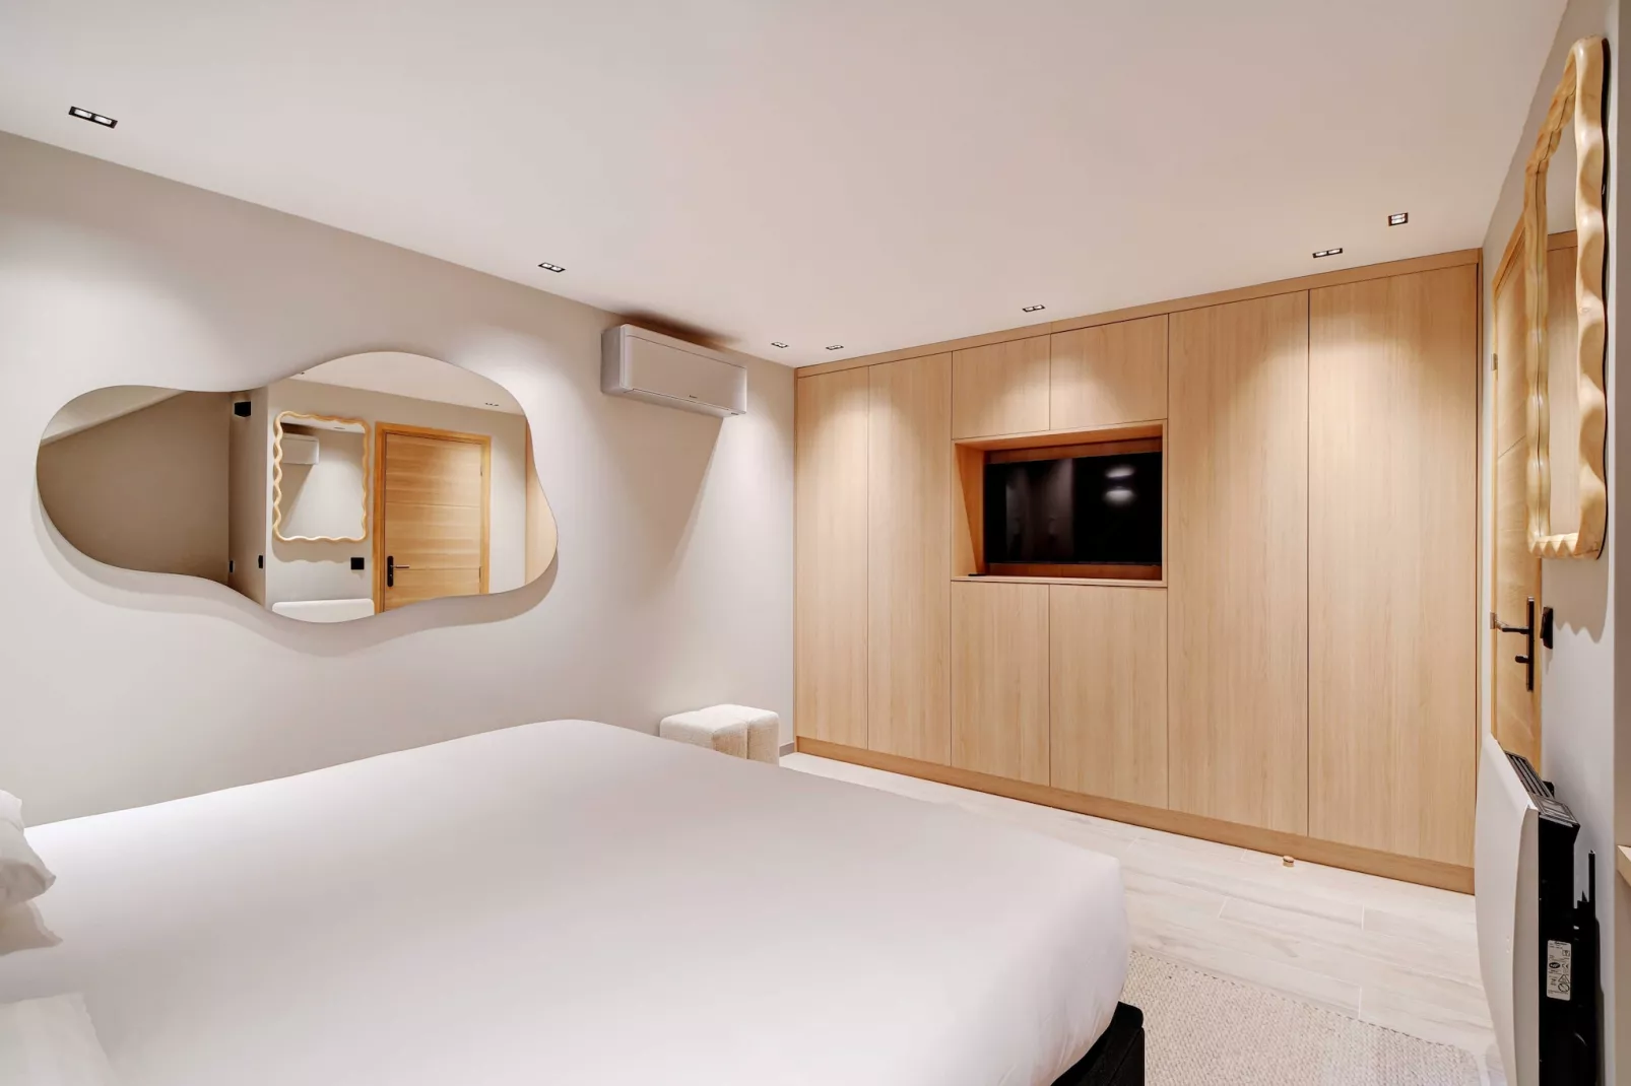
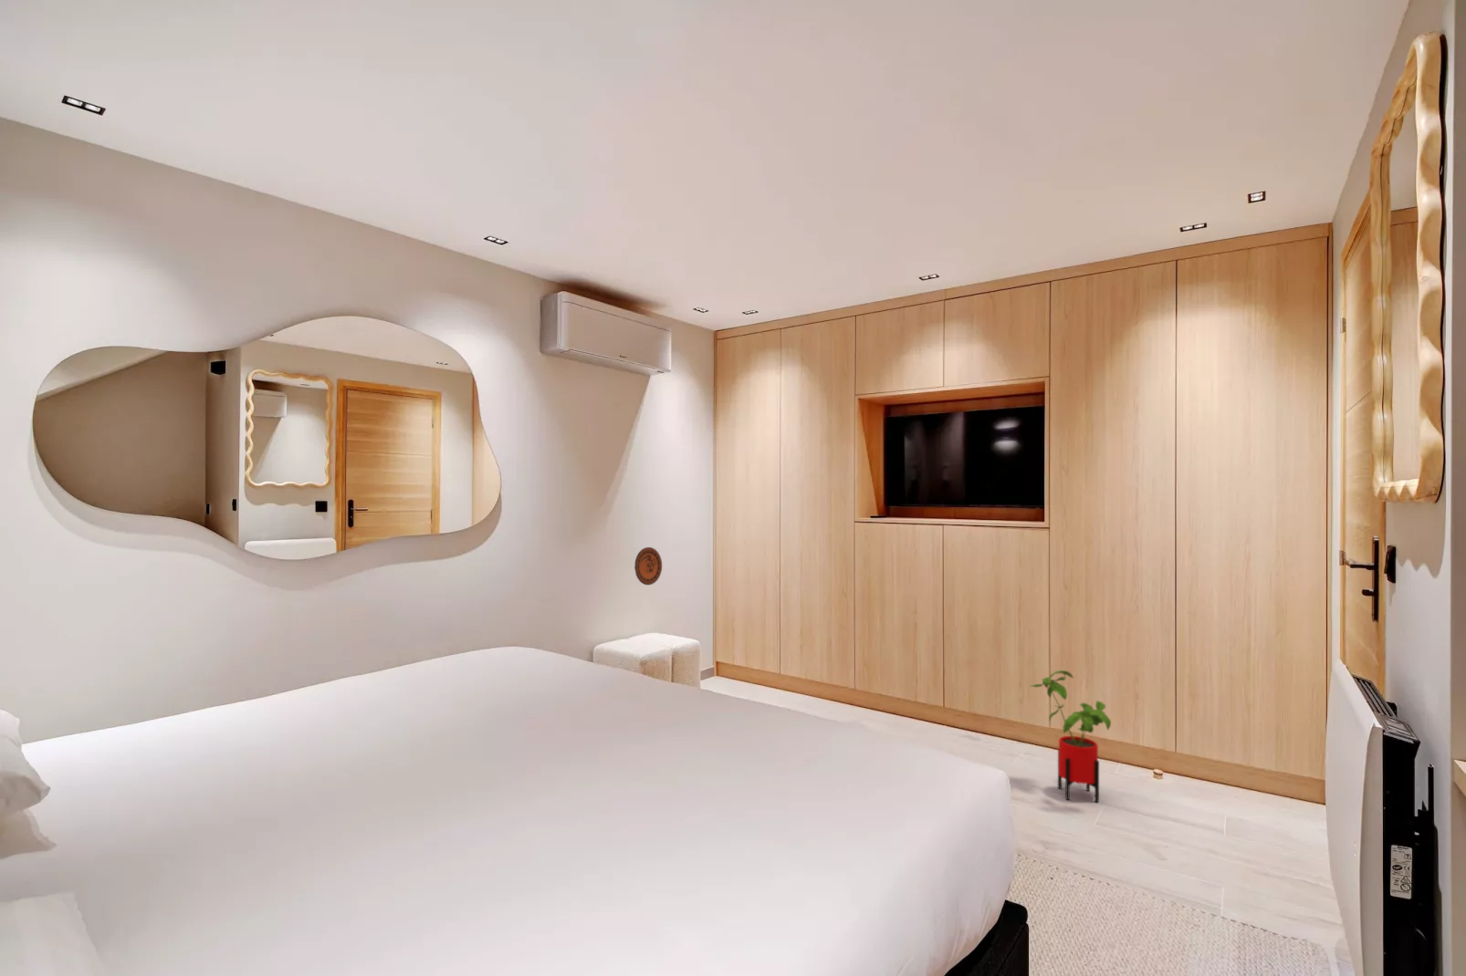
+ house plant [1030,670,1112,804]
+ decorative plate [633,547,663,586]
